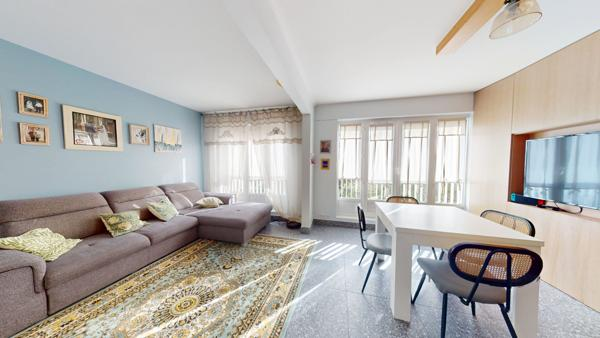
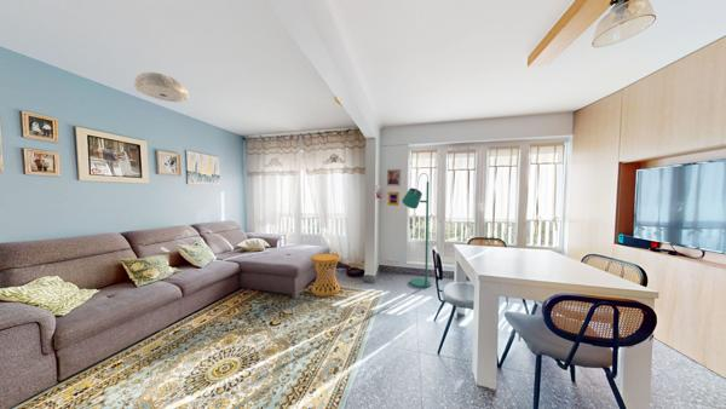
+ ceiling light [133,71,190,103]
+ floor lamp [402,172,432,289]
+ side table [311,252,341,298]
